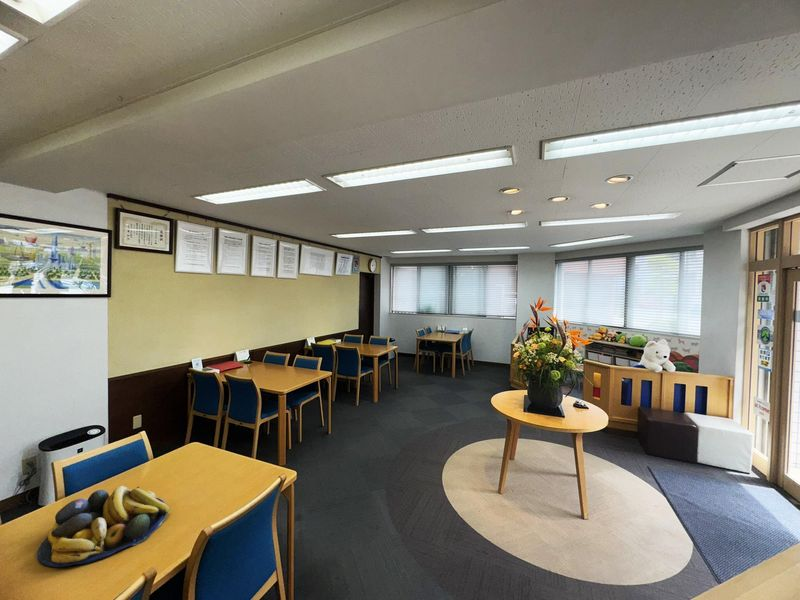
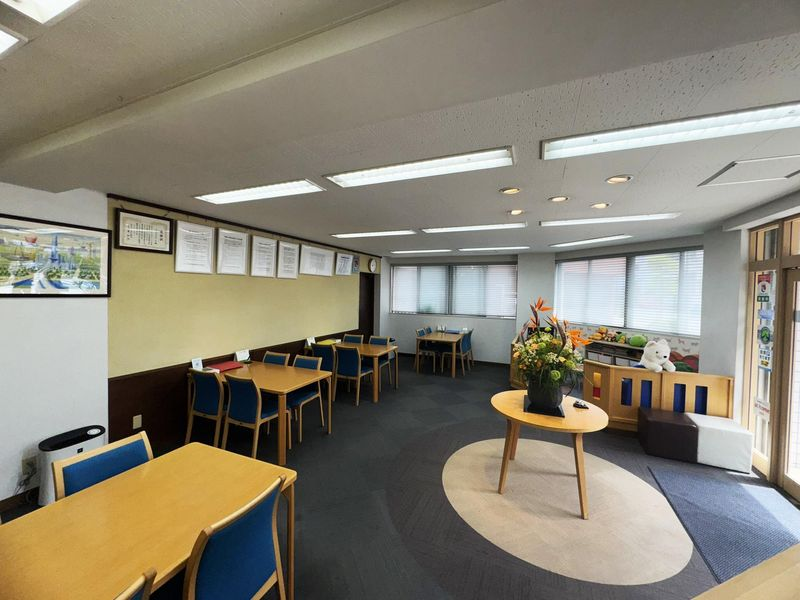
- fruit bowl [36,485,170,568]
